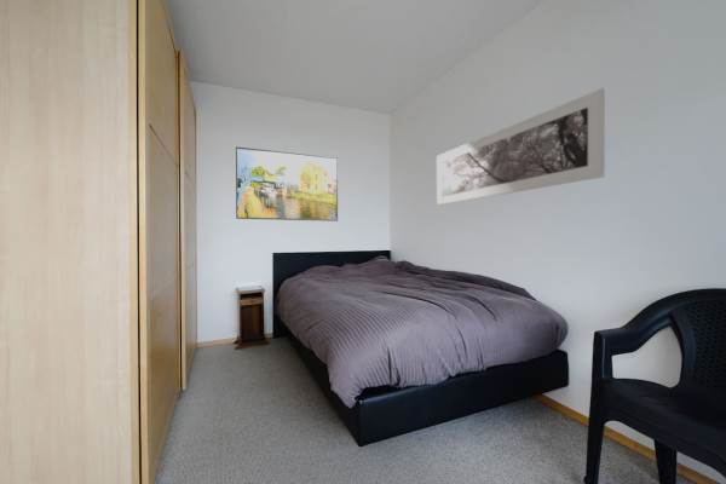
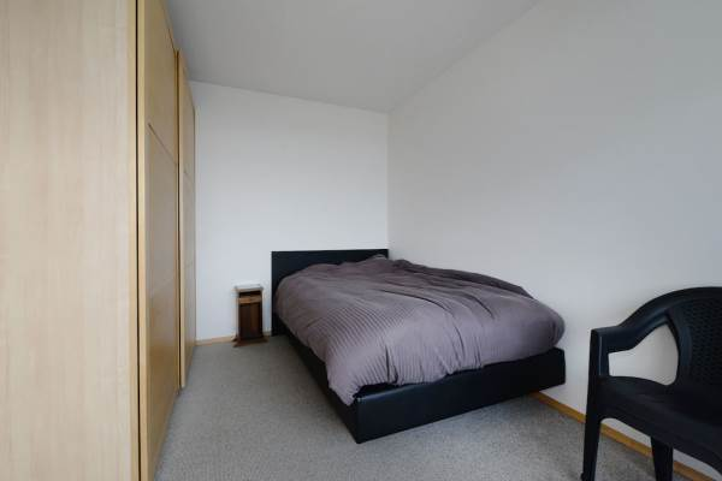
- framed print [436,87,606,207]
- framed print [235,145,339,223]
